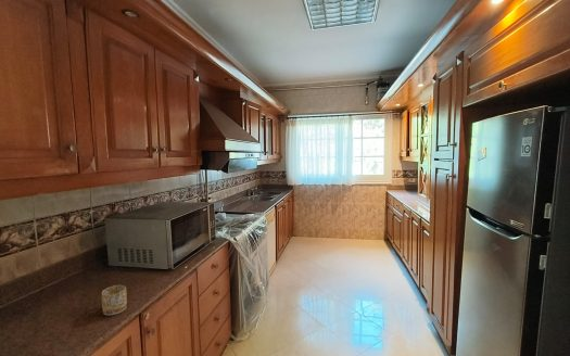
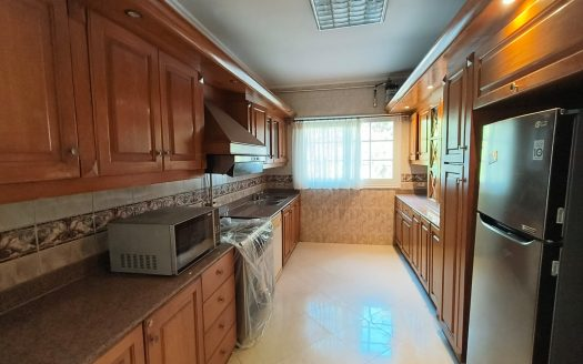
- mug [101,284,128,316]
